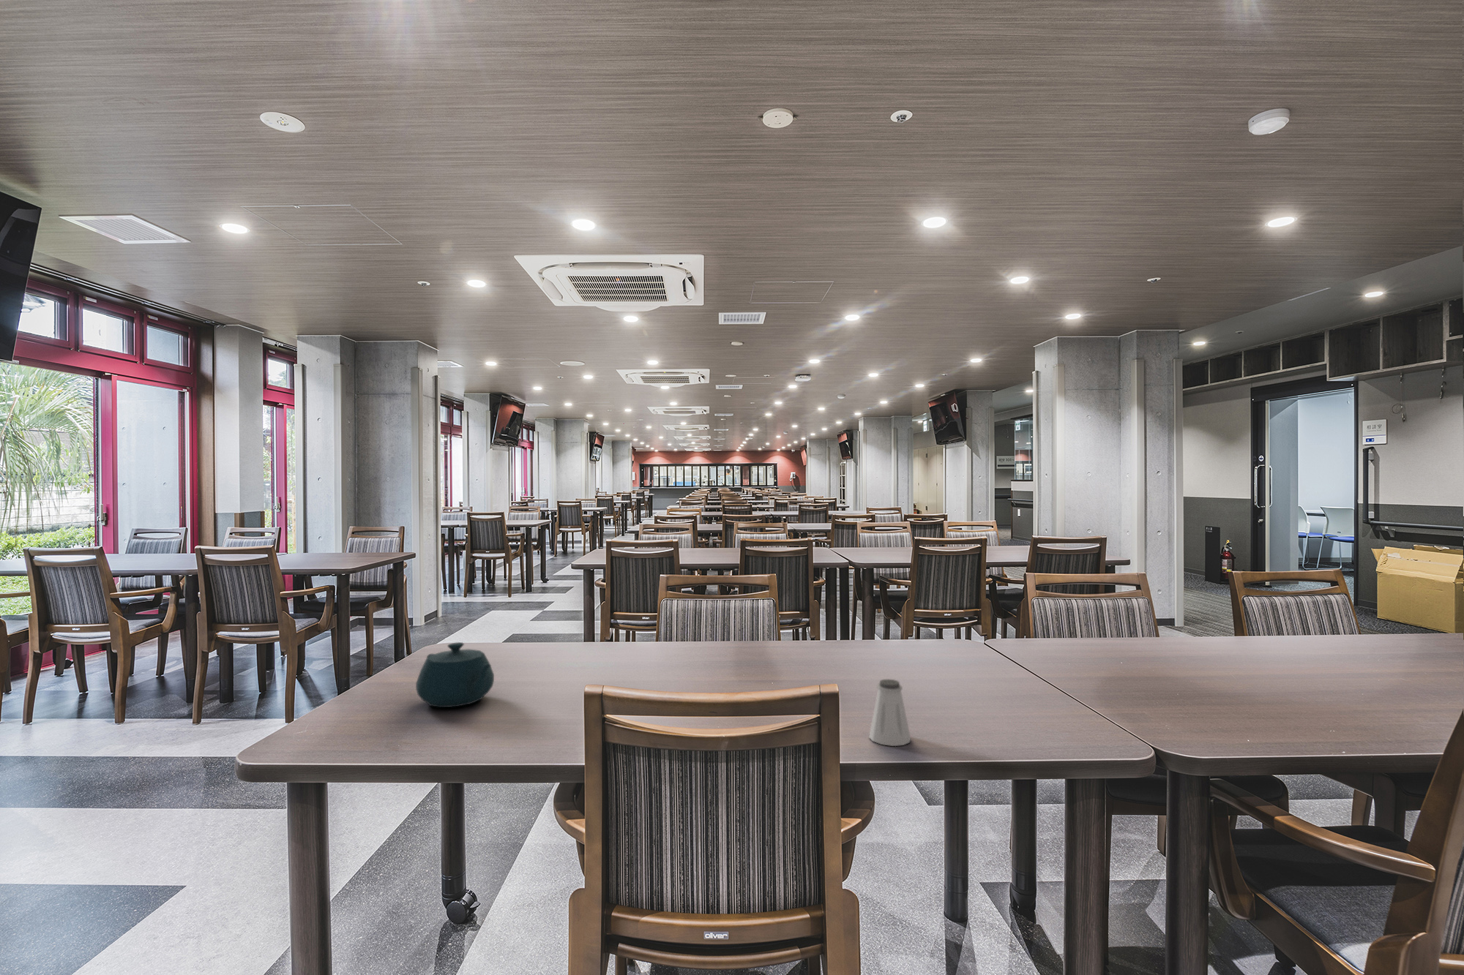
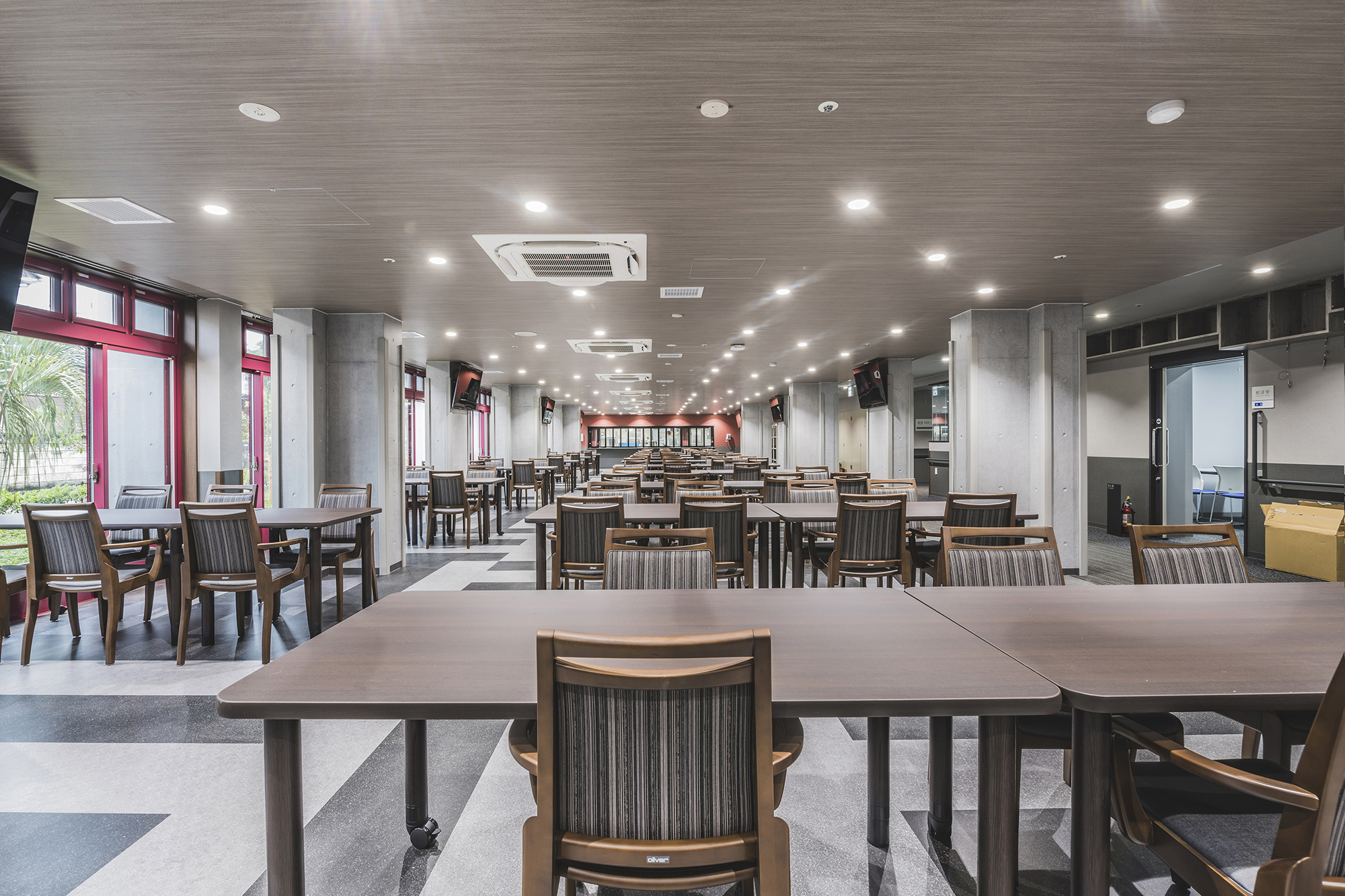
- saltshaker [869,679,911,746]
- teapot [415,641,495,708]
